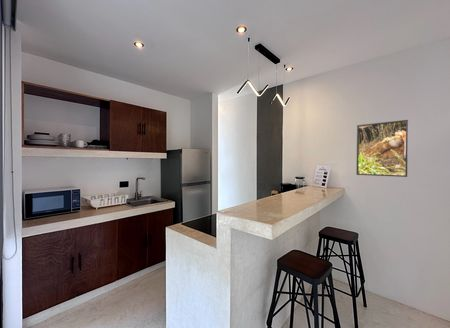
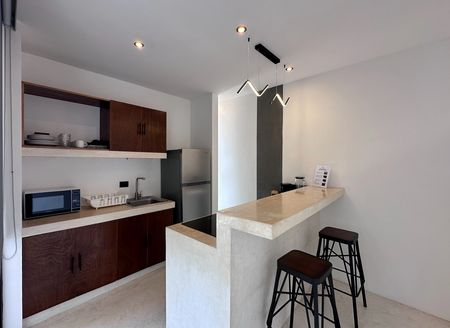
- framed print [355,119,409,178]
